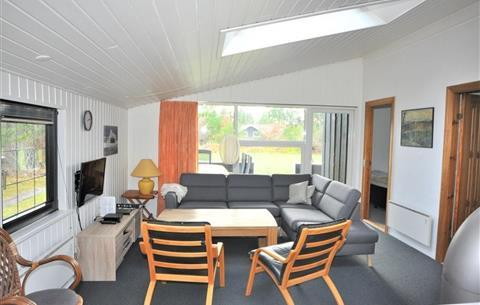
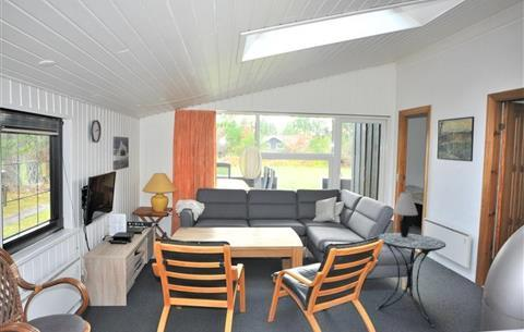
+ table lamp [392,192,419,237]
+ side table [374,232,446,328]
